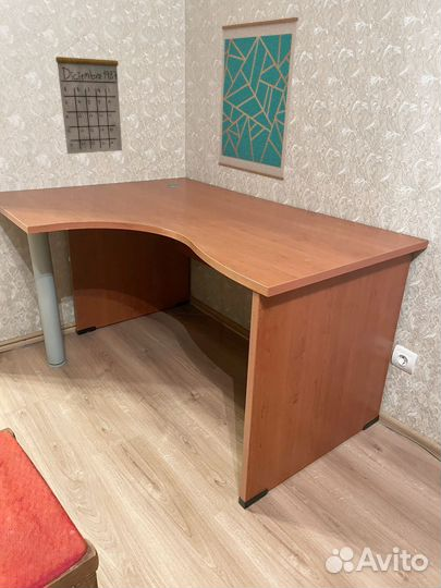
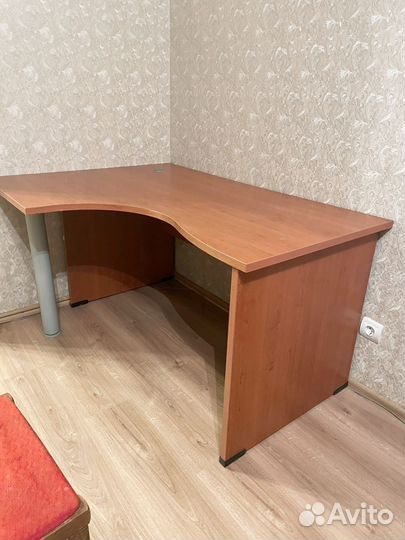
- wall art [217,16,299,182]
- calendar [54,34,123,155]
